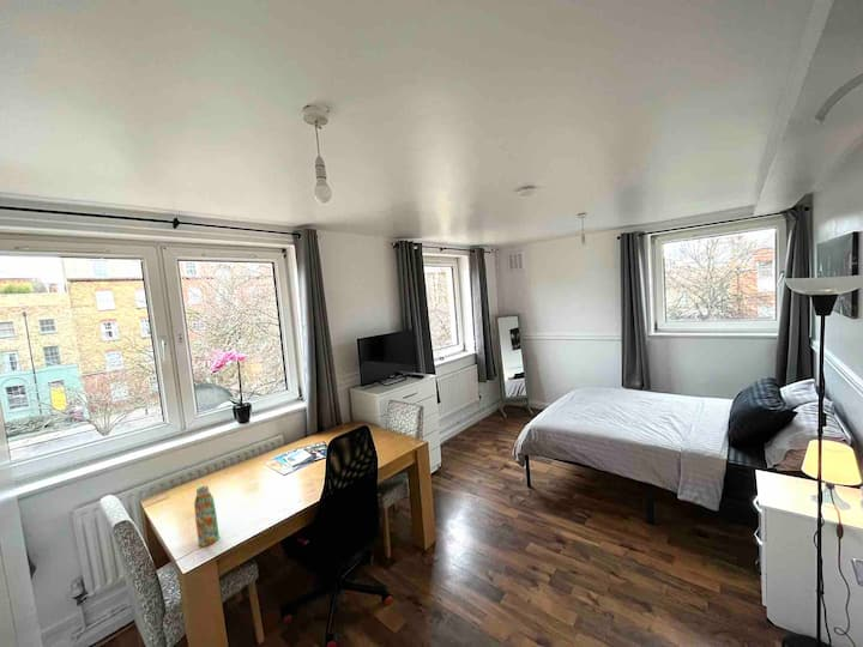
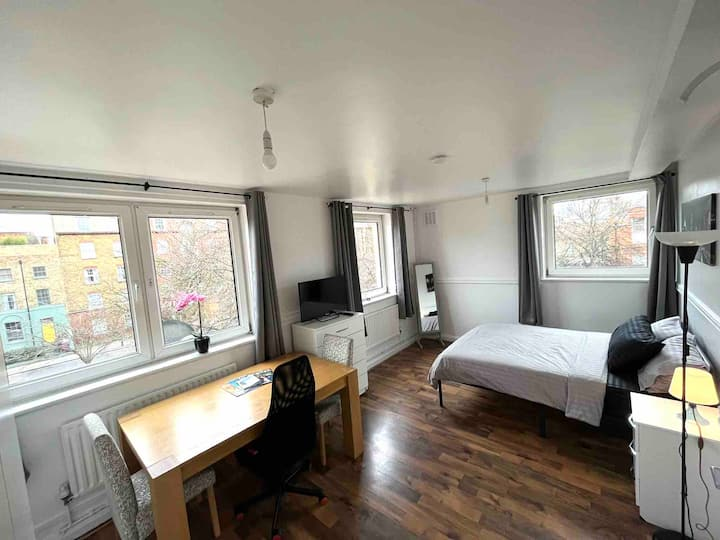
- water bottle [193,485,221,548]
